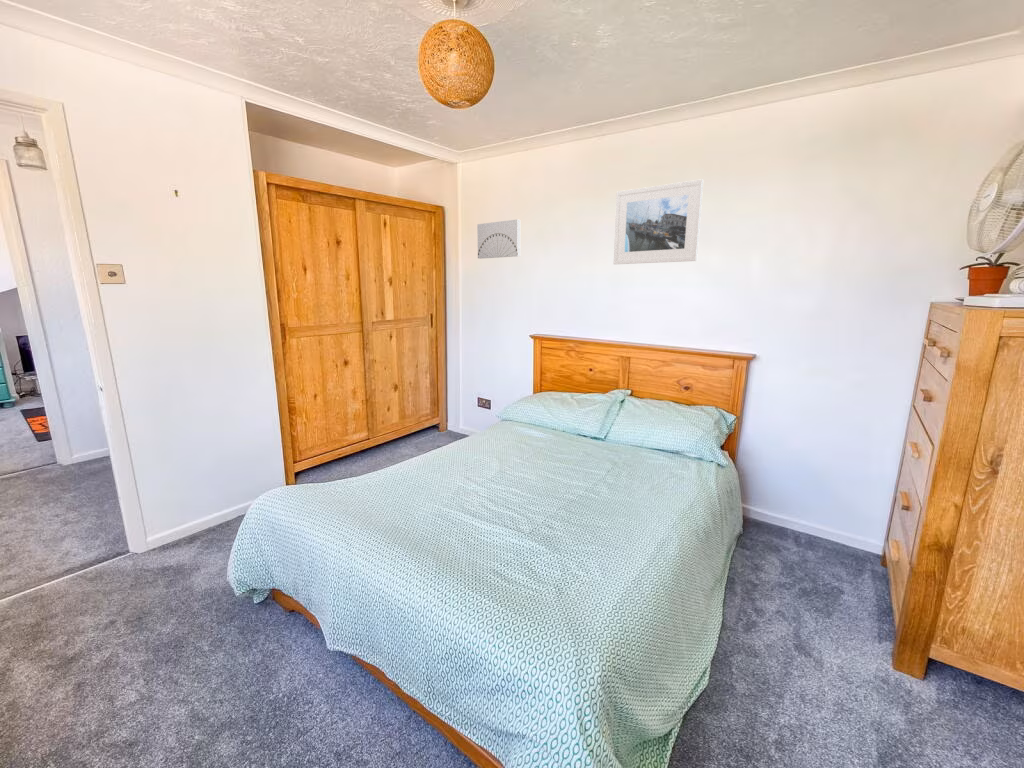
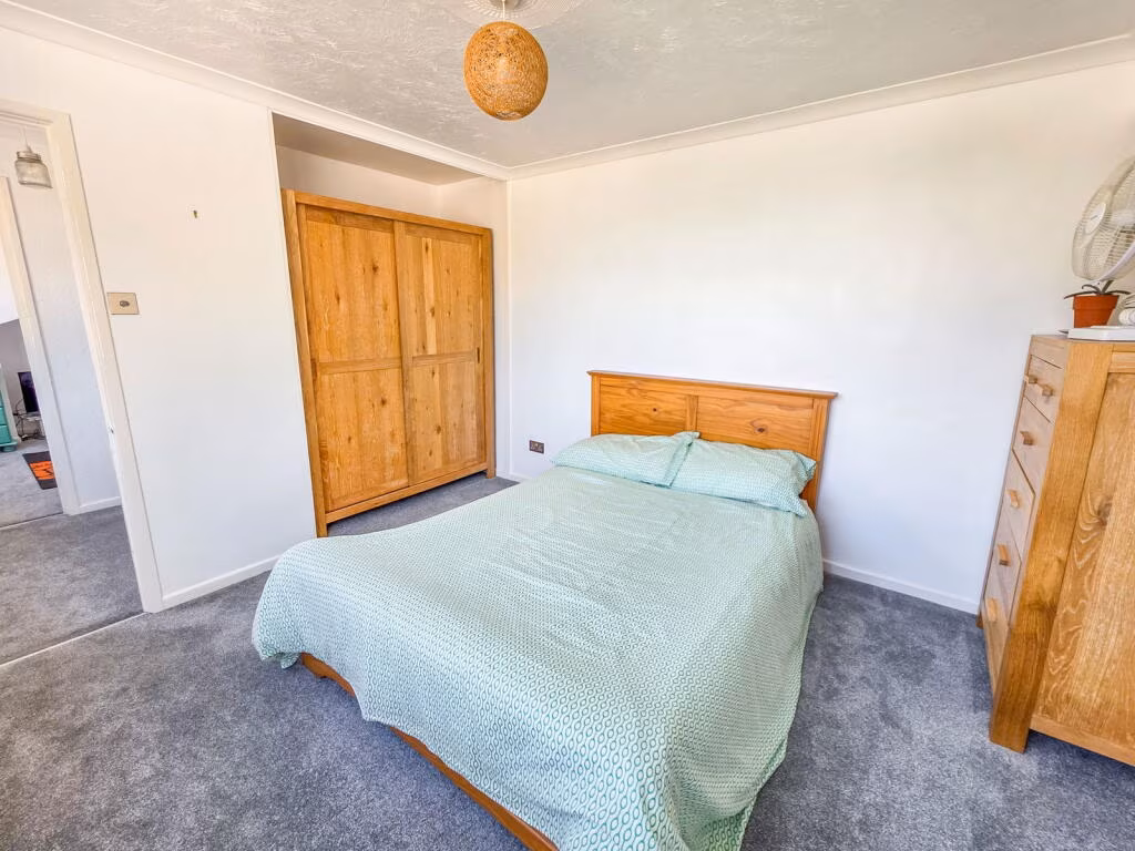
- wall art [476,218,521,260]
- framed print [612,178,704,265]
